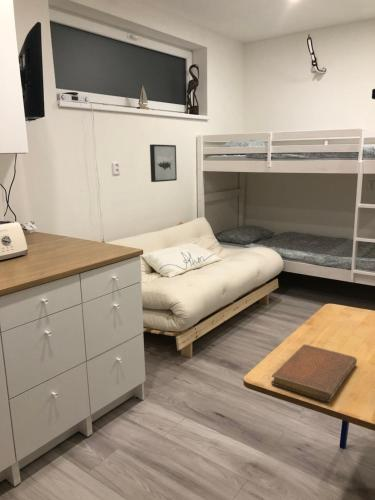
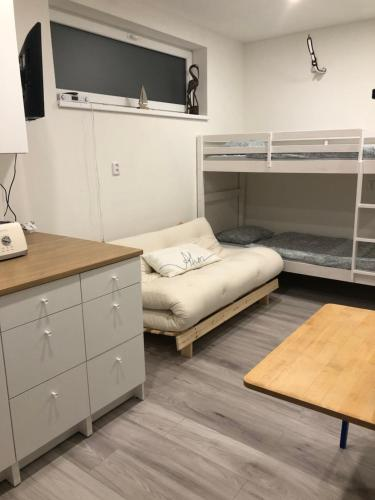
- notebook [270,344,358,403]
- wall art [149,143,178,183]
